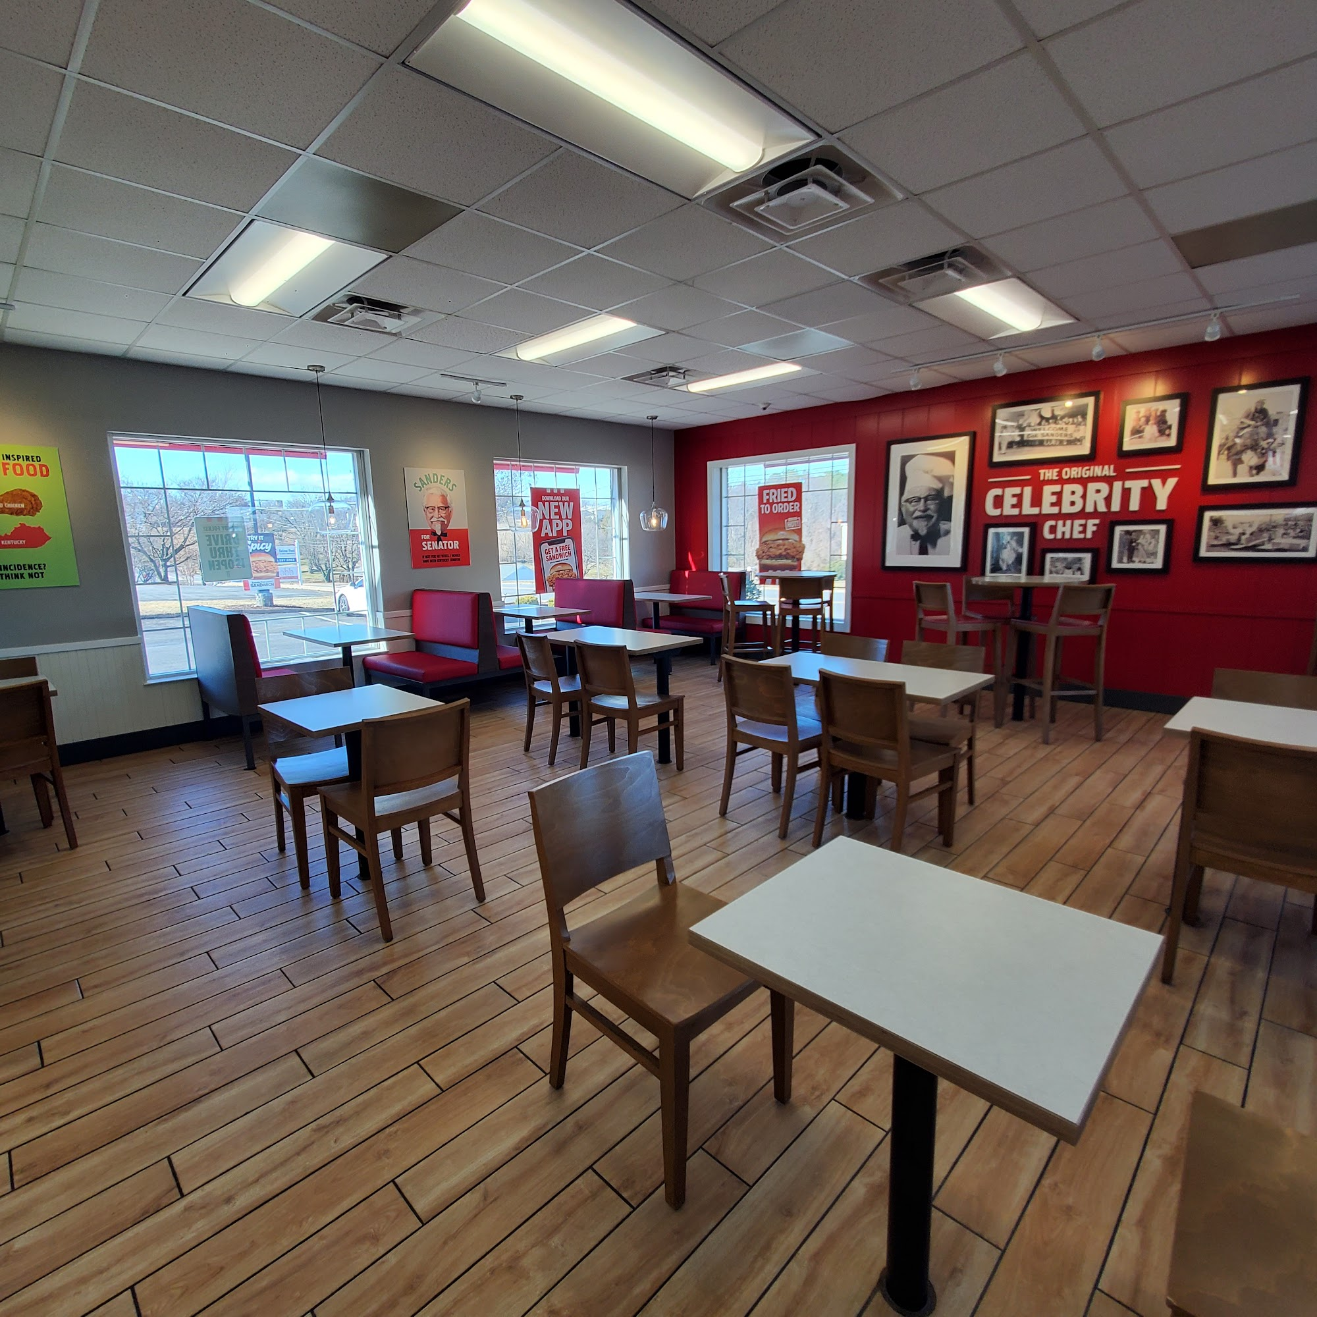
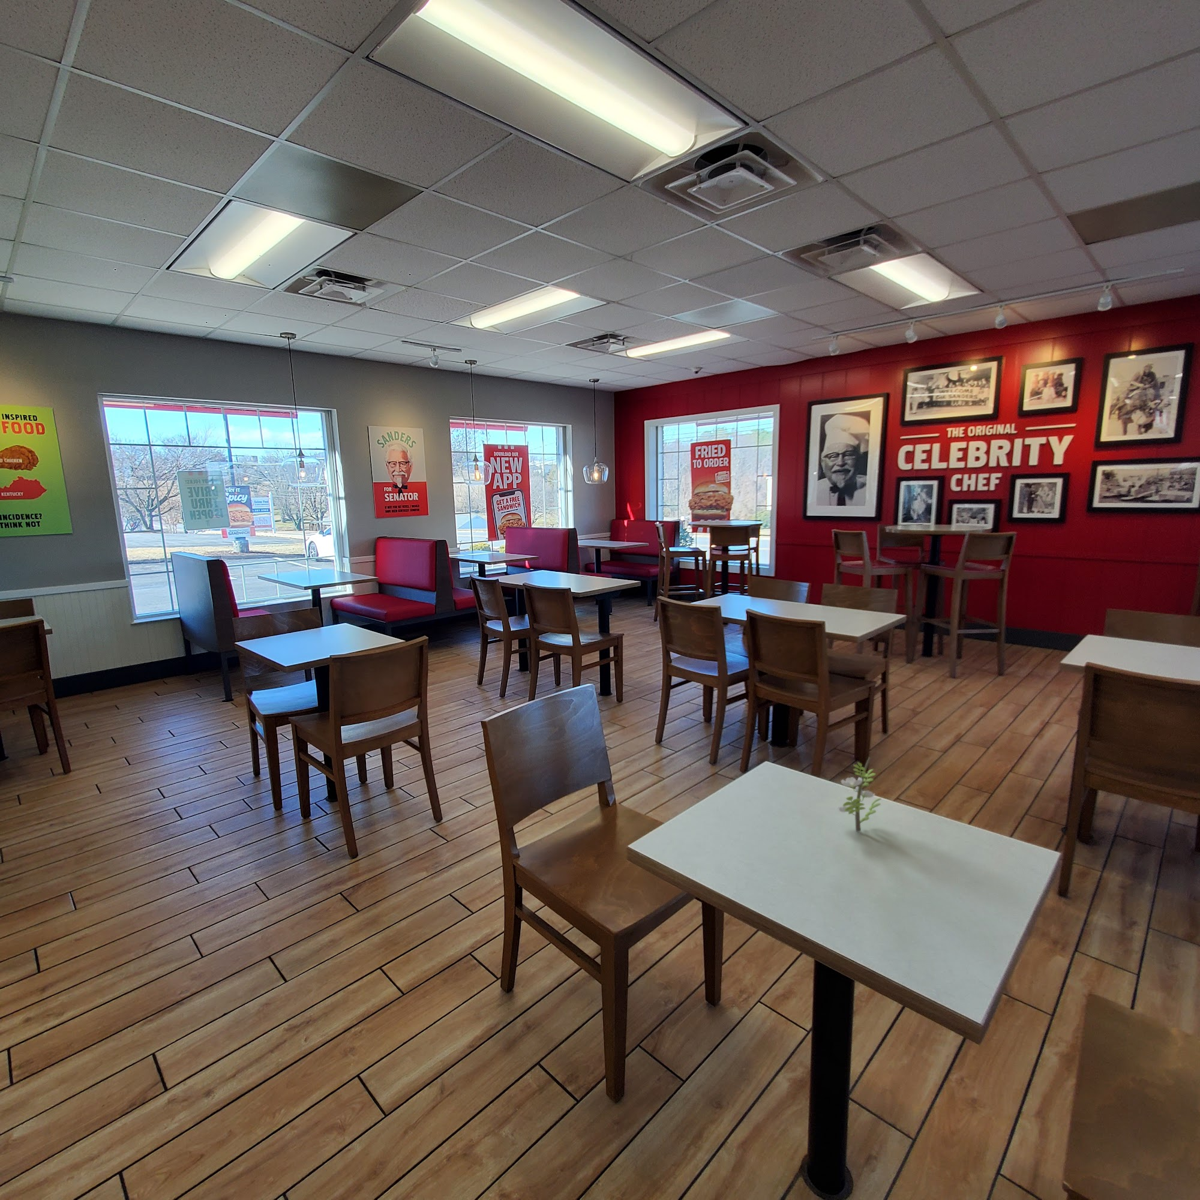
+ flower [836,756,882,832]
